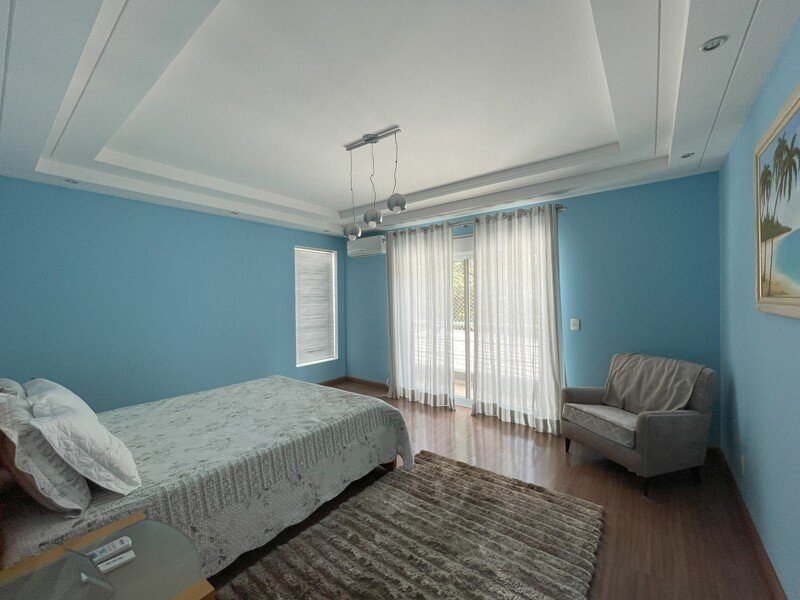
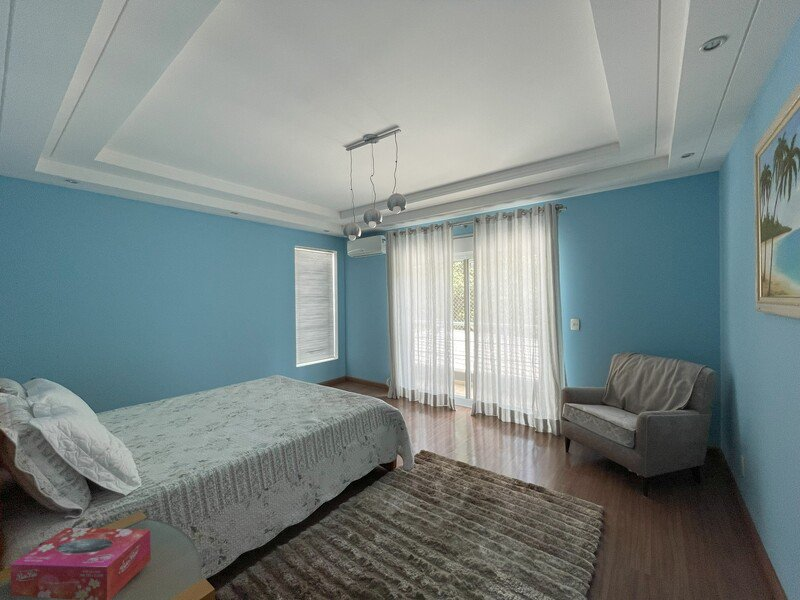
+ tissue box [9,527,152,600]
